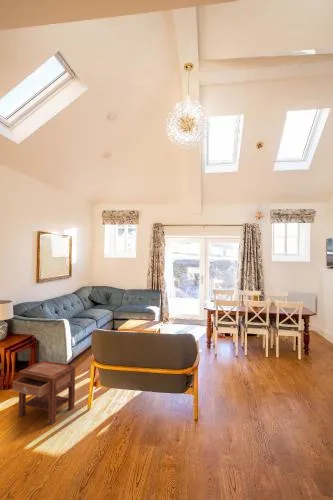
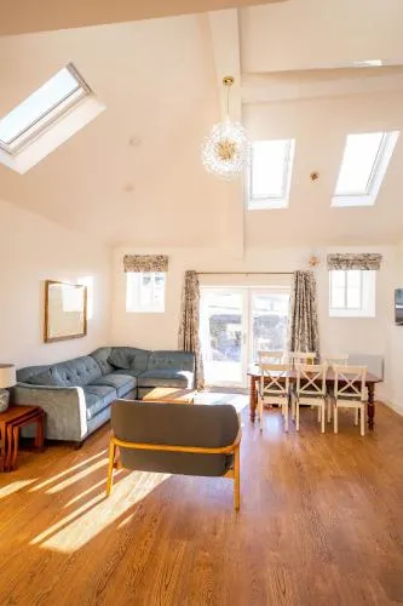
- nightstand [12,359,76,425]
